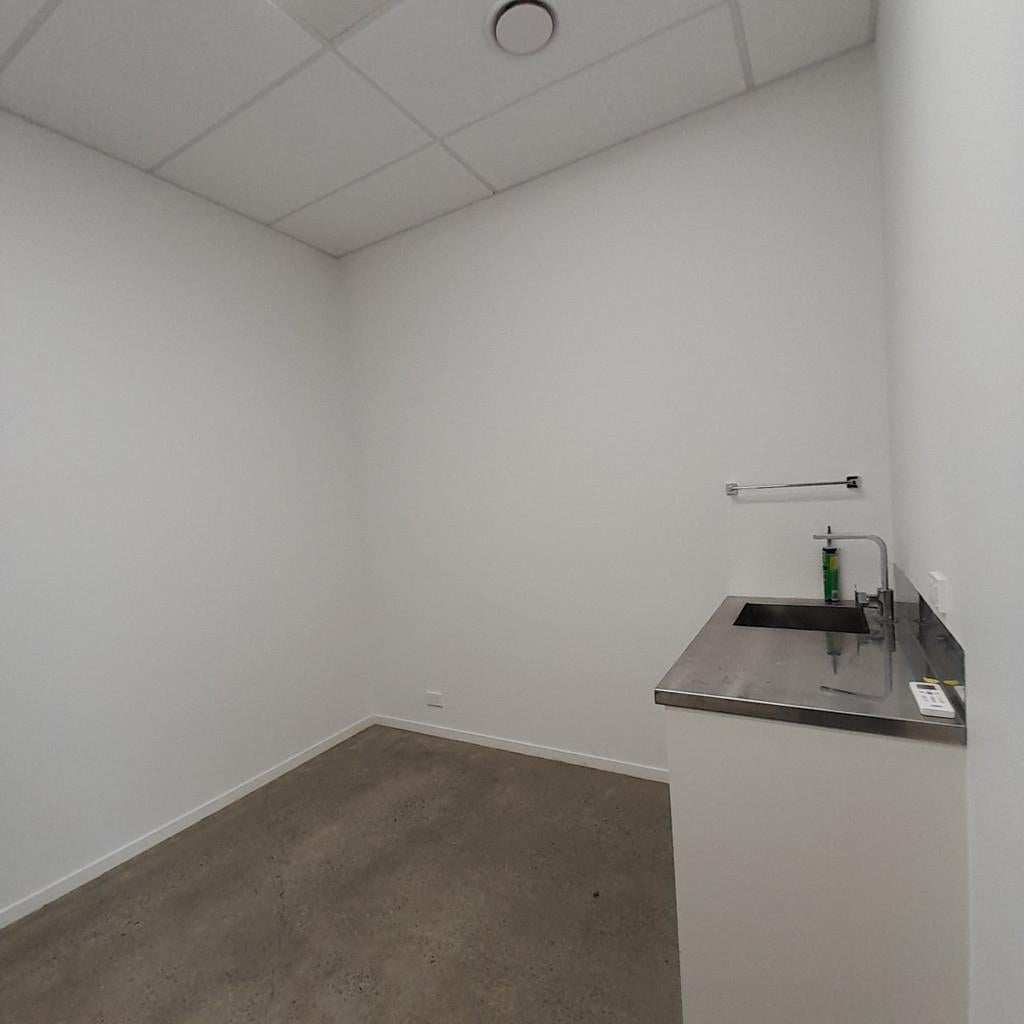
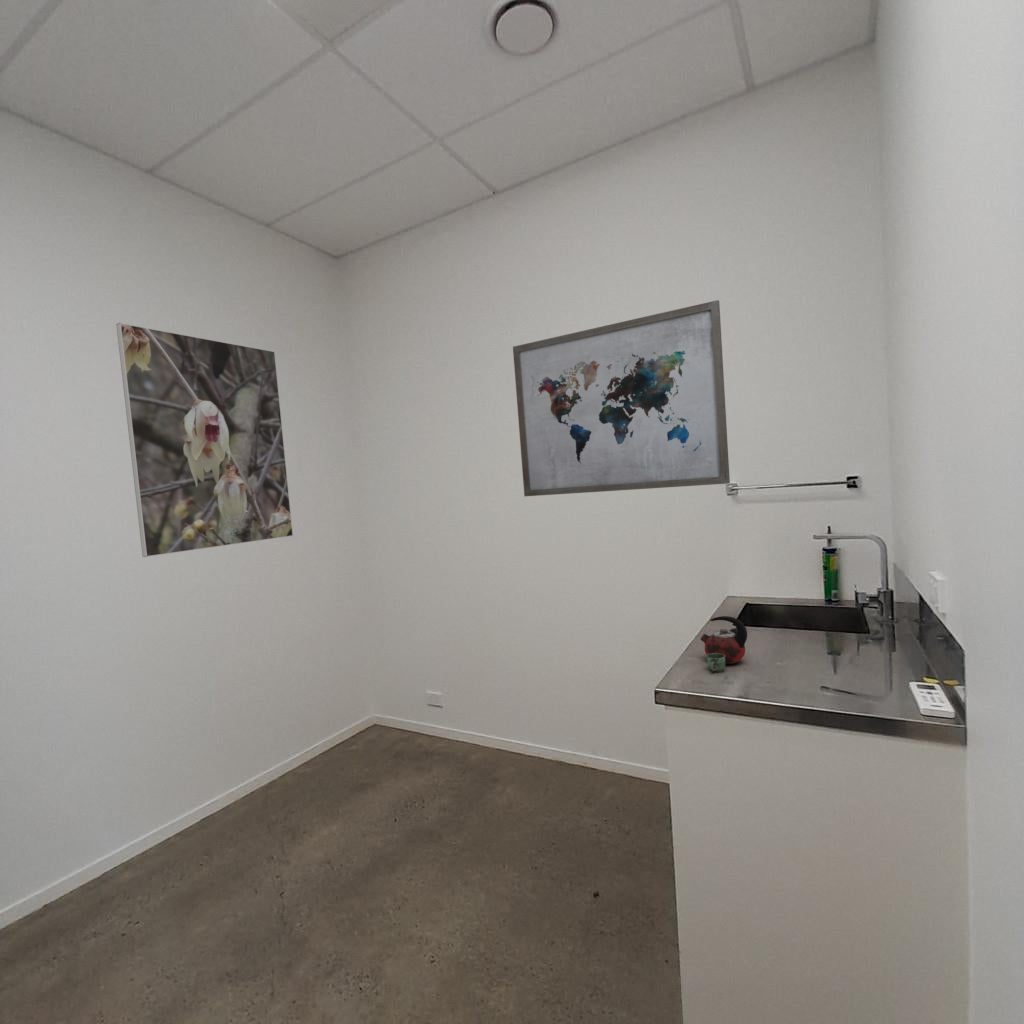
+ wall art [512,299,731,497]
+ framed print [115,322,294,558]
+ kettle [700,615,748,674]
